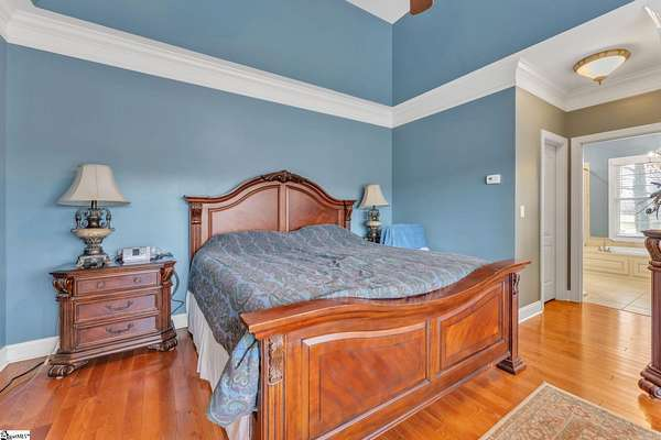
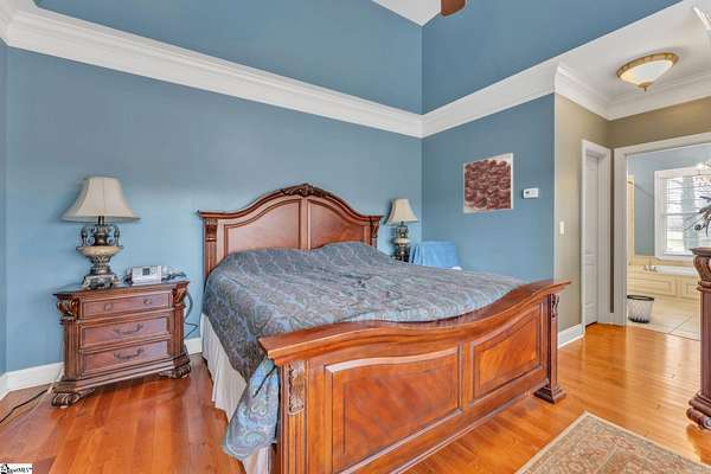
+ wastebasket [626,294,655,325]
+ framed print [463,152,514,214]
